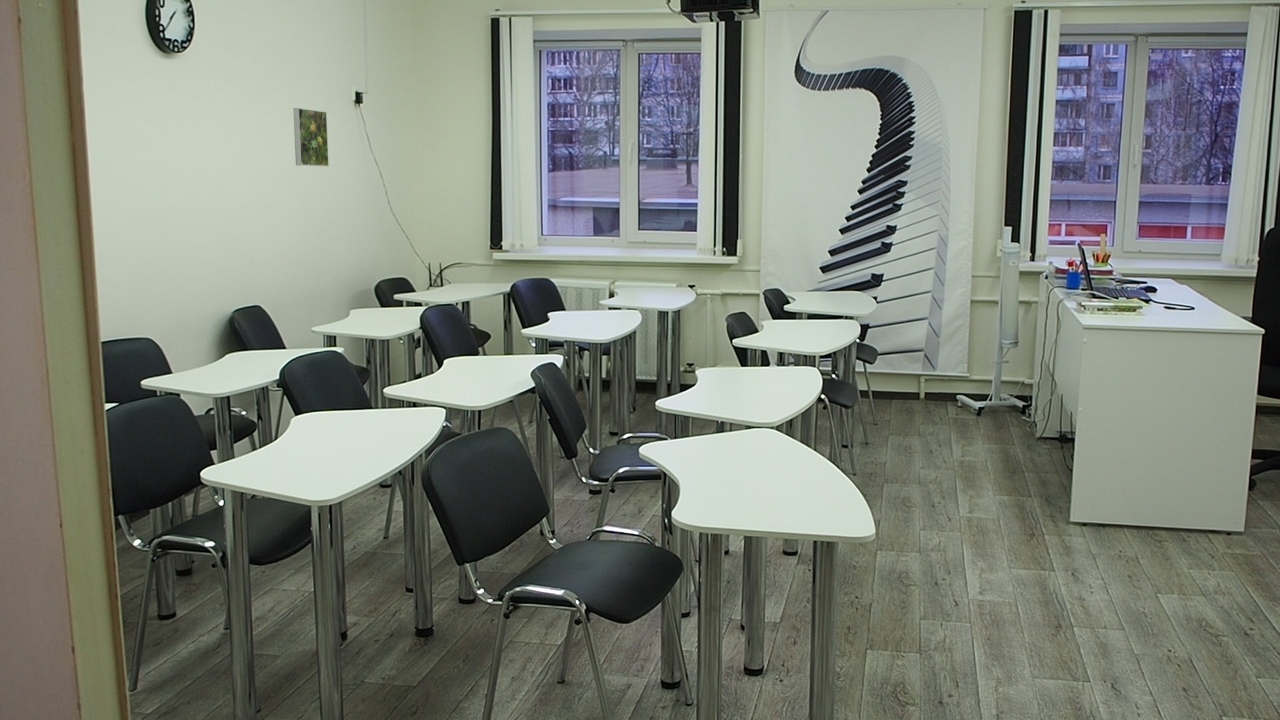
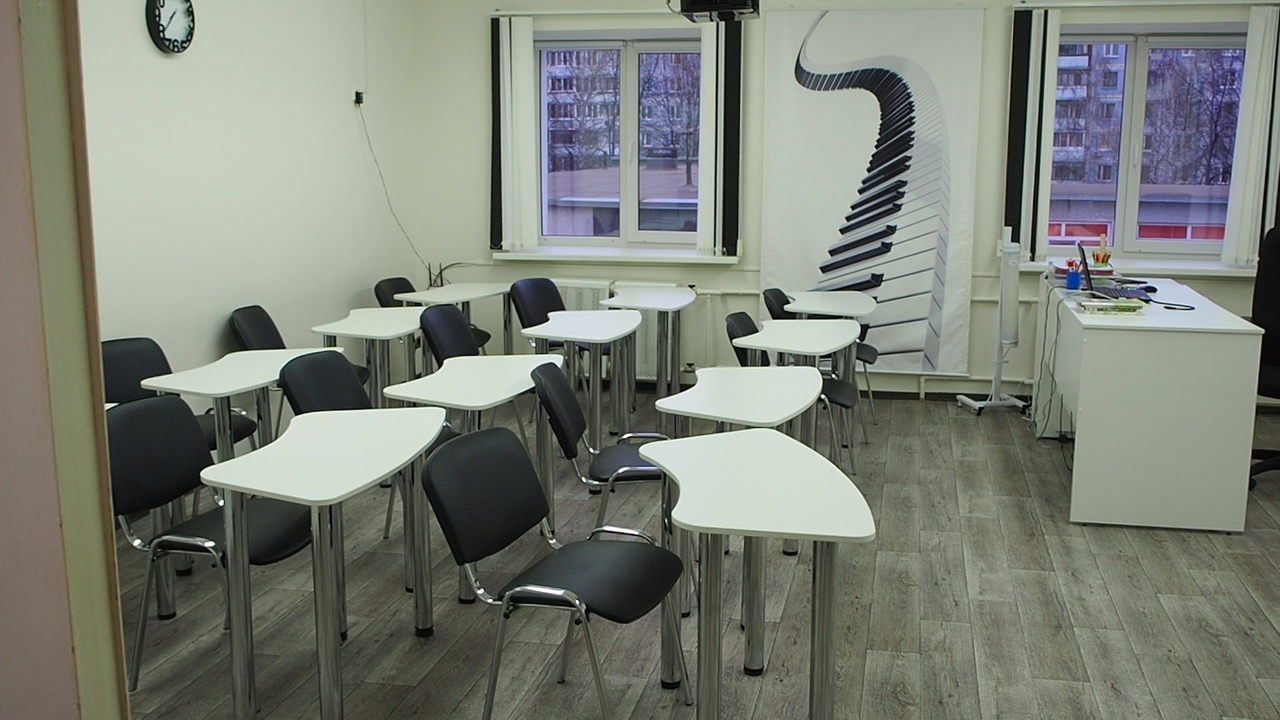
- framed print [292,107,330,167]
